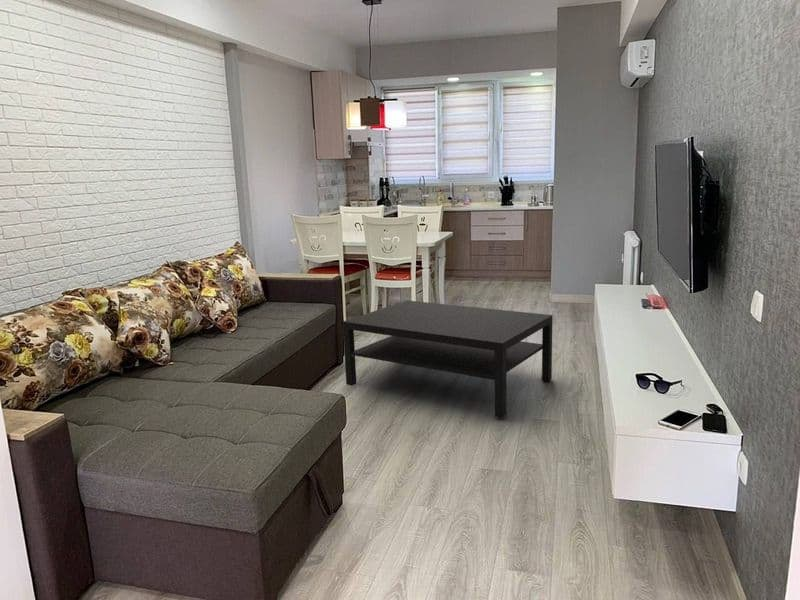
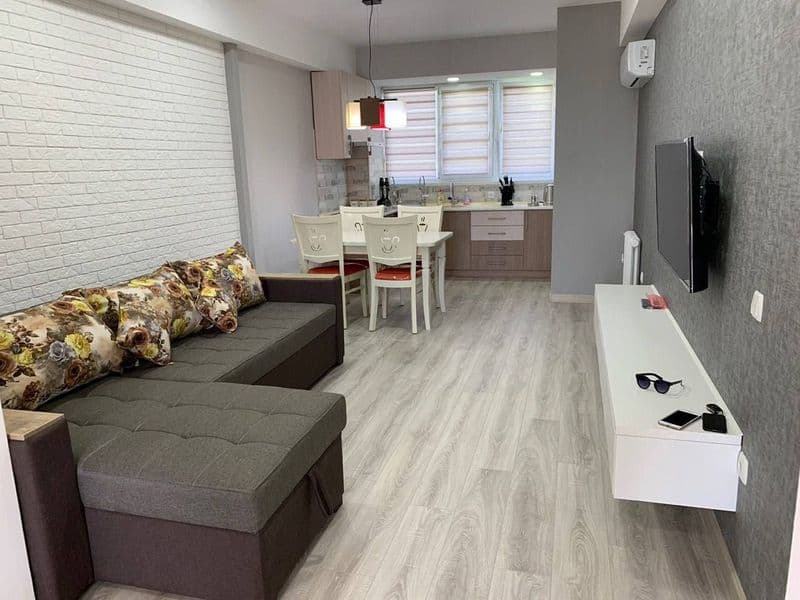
- coffee table [342,300,554,419]
